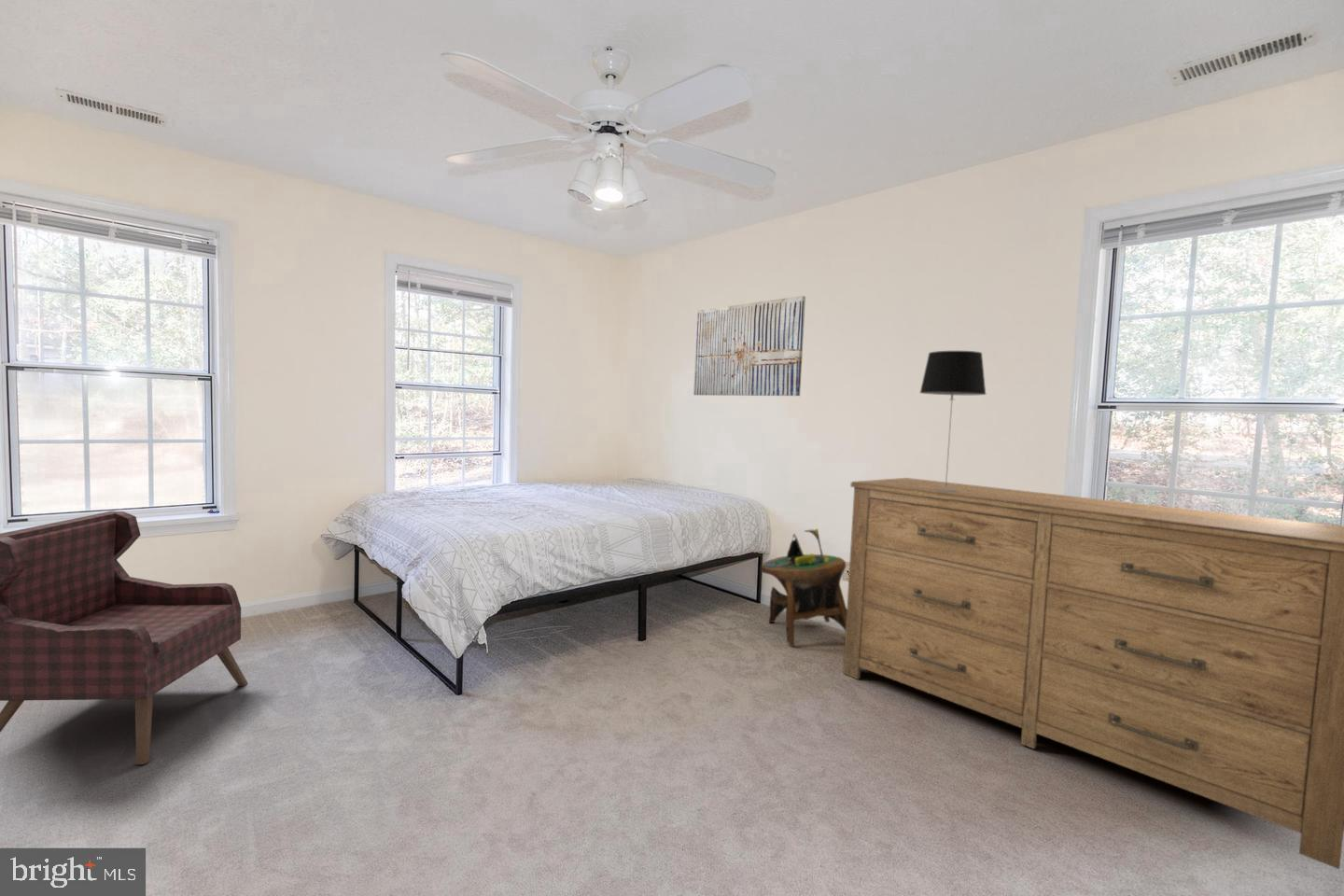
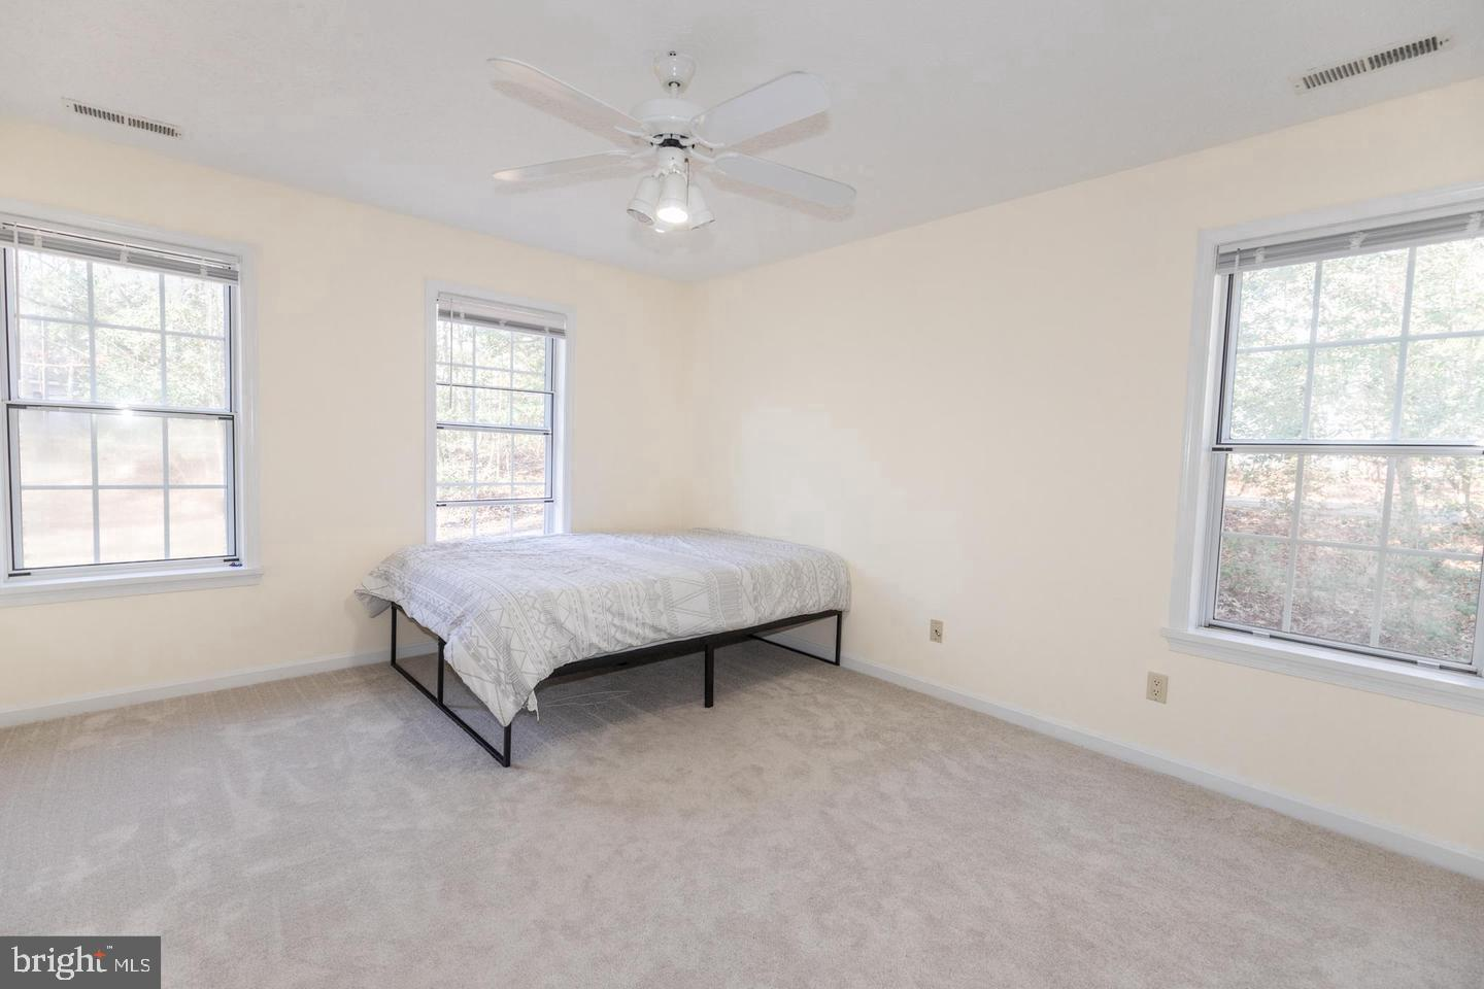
- side table [759,527,847,647]
- wall art [693,295,806,397]
- table lamp [919,350,987,492]
- dresser [842,477,1344,870]
- armchair [0,511,249,765]
